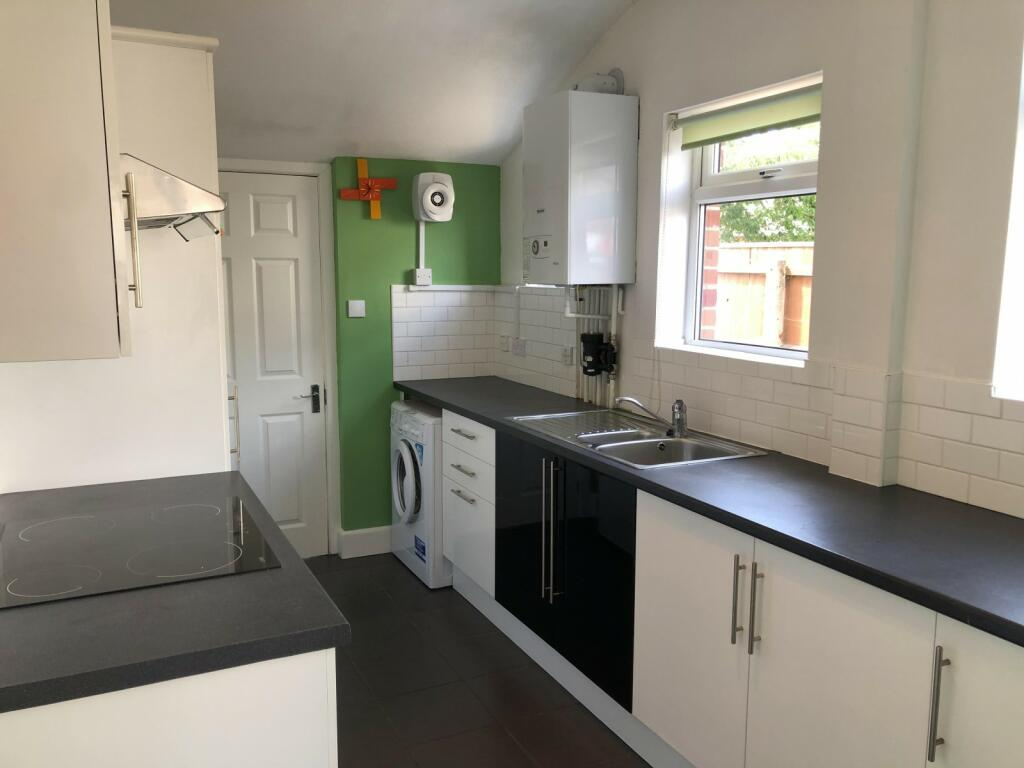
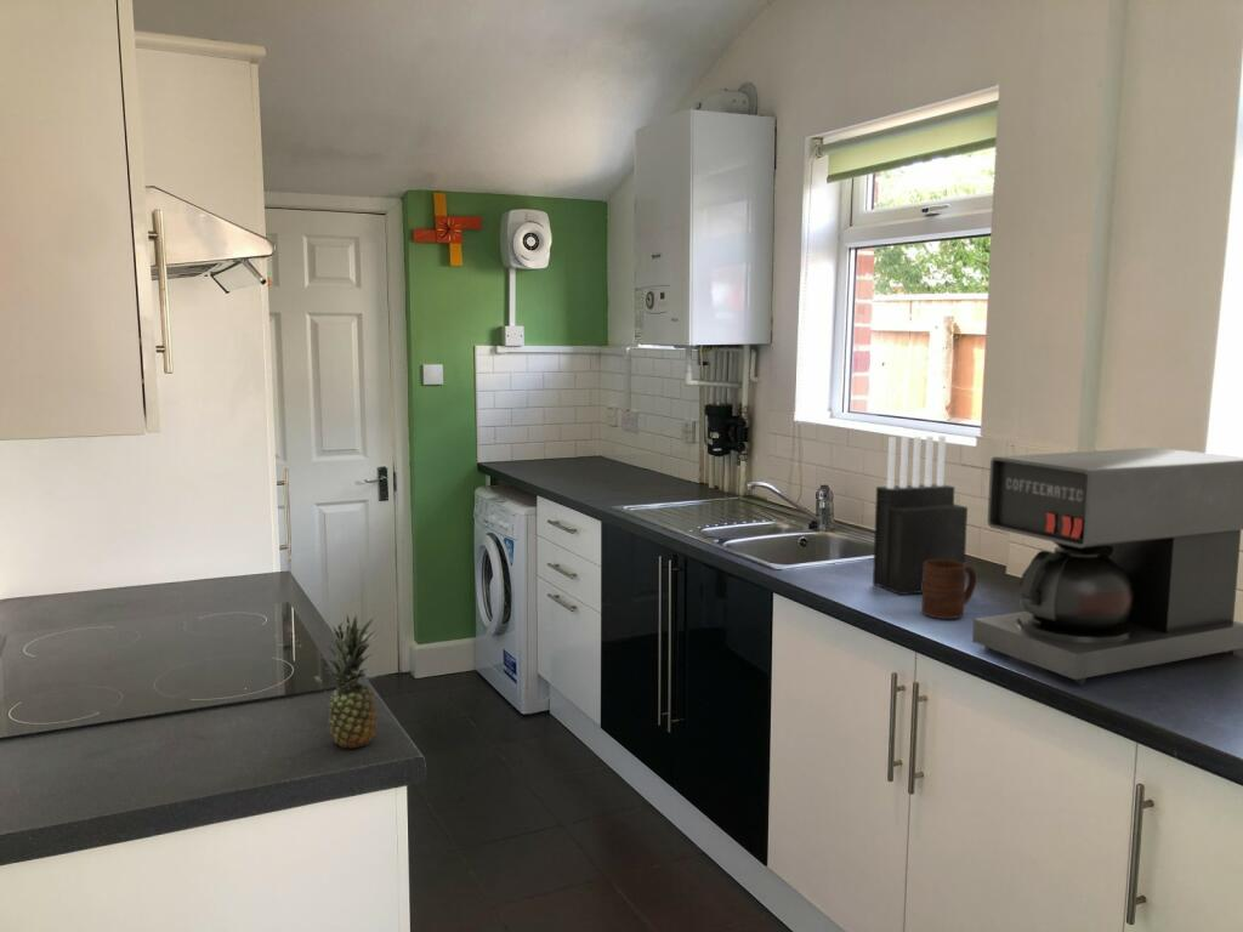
+ knife block [872,434,969,596]
+ cup [921,559,977,620]
+ fruit [320,612,379,750]
+ coffee maker [971,447,1243,686]
